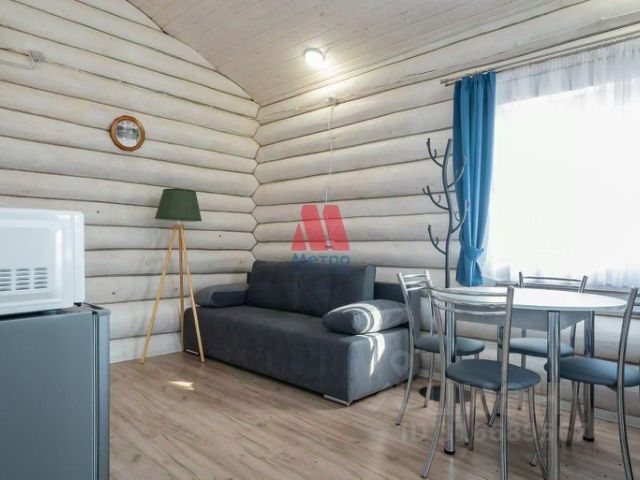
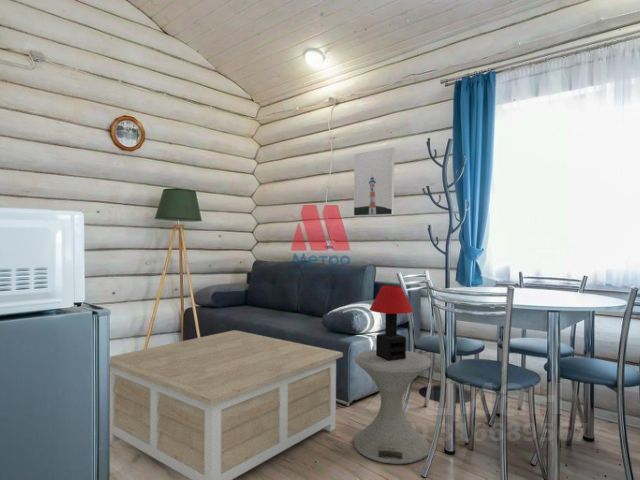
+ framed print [353,147,395,217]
+ side table [353,349,432,465]
+ table lamp [369,285,414,361]
+ coffee table [109,329,344,480]
